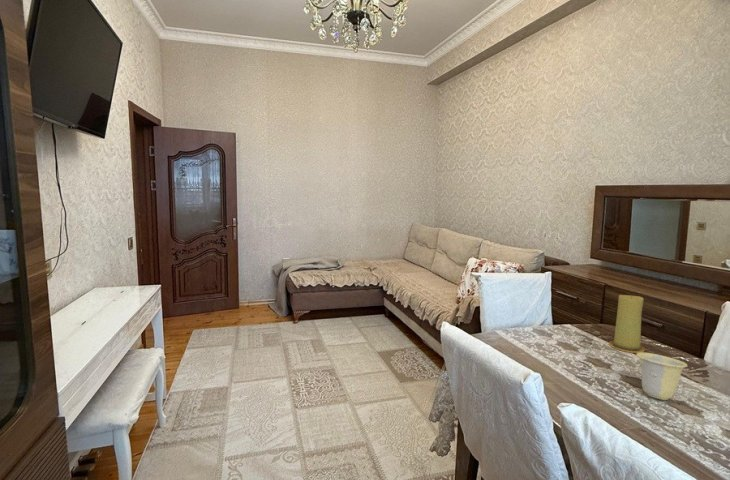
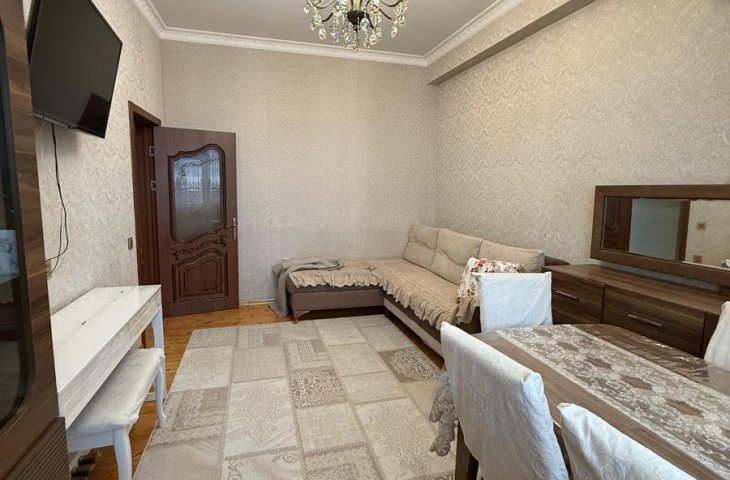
- candle [608,294,646,354]
- cup [635,352,688,401]
